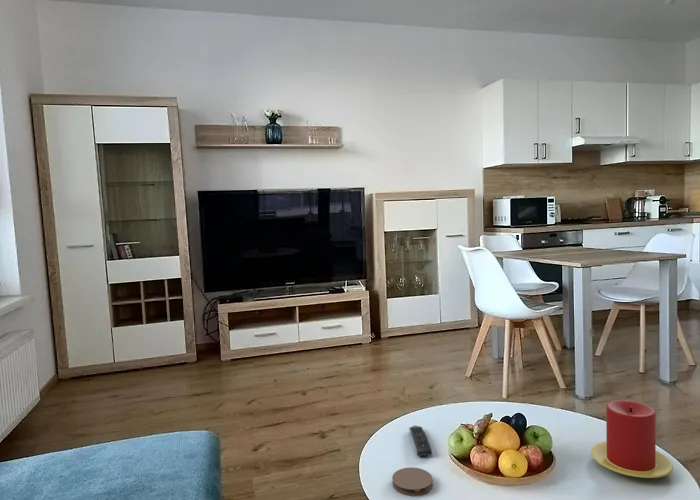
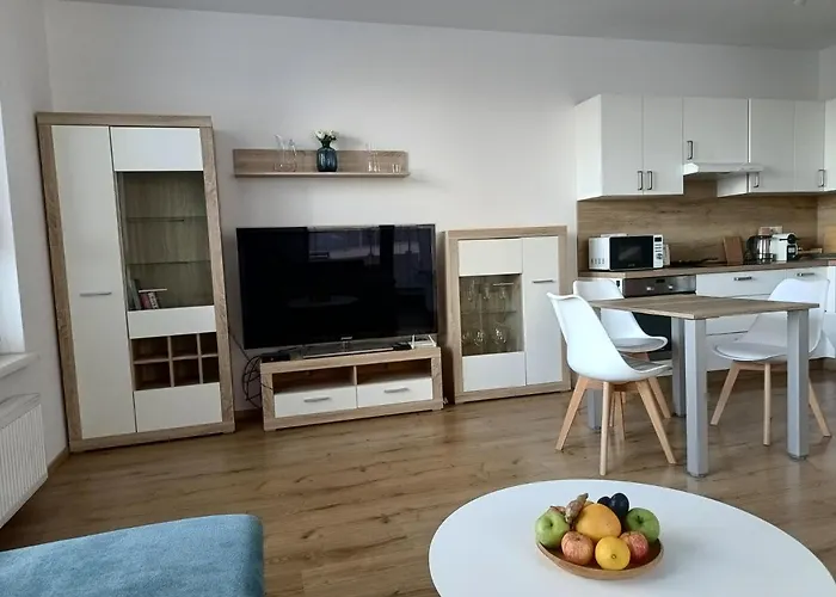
- candle [590,399,674,479]
- remote control [408,425,433,457]
- coaster [391,466,434,496]
